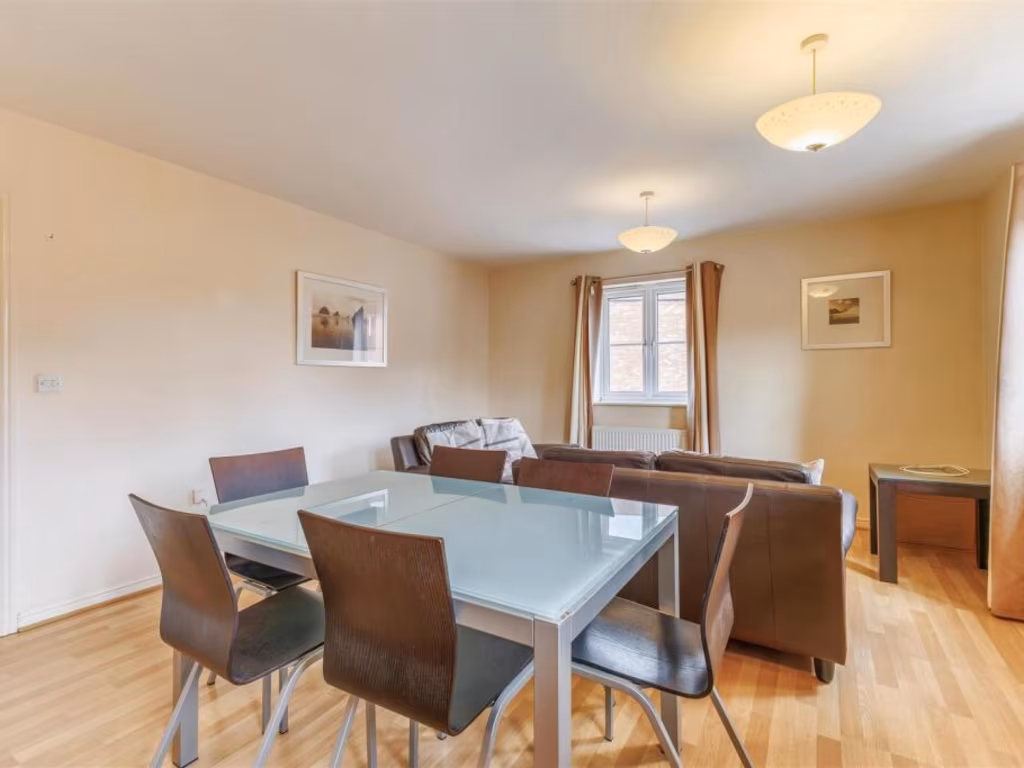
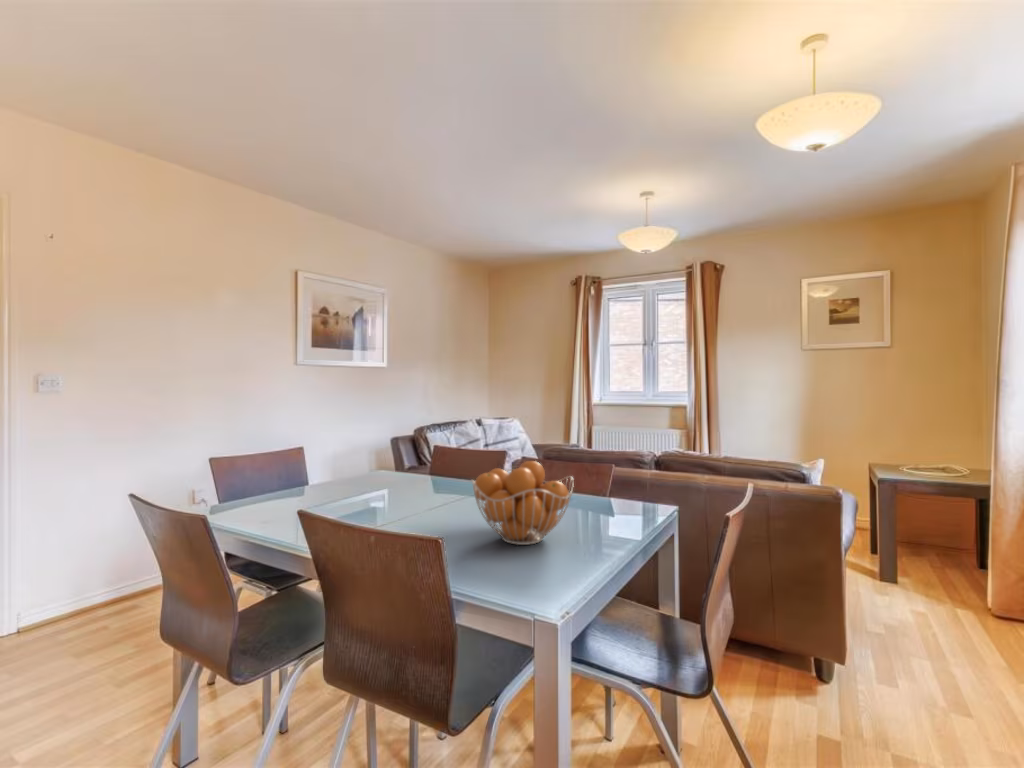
+ fruit basket [471,460,575,546]
